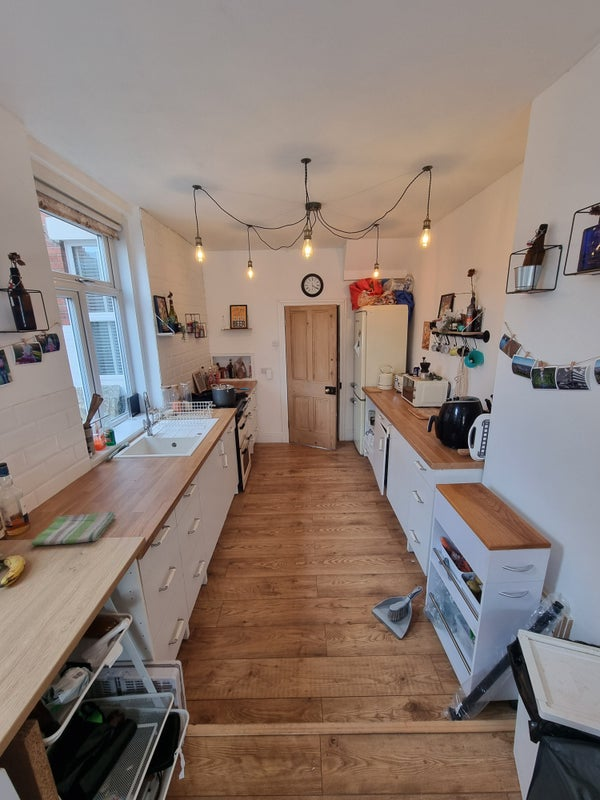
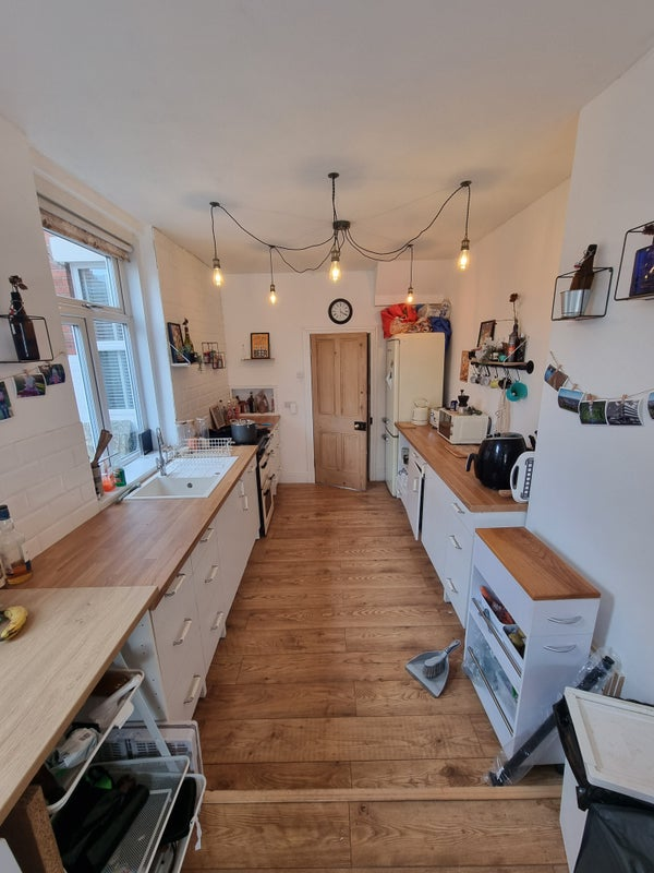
- dish towel [31,510,116,546]
